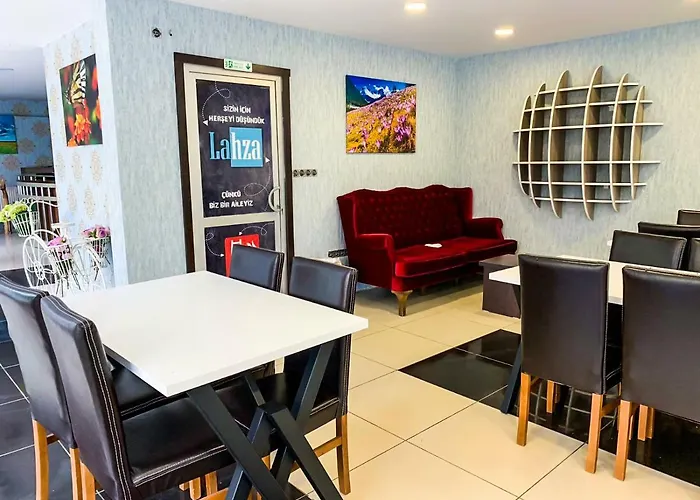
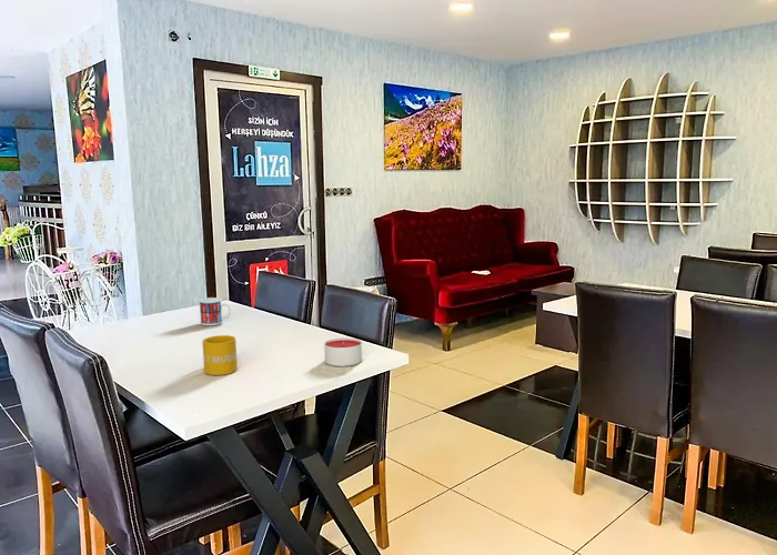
+ mug [199,296,232,326]
+ mug [202,334,239,376]
+ candle [323,337,363,367]
